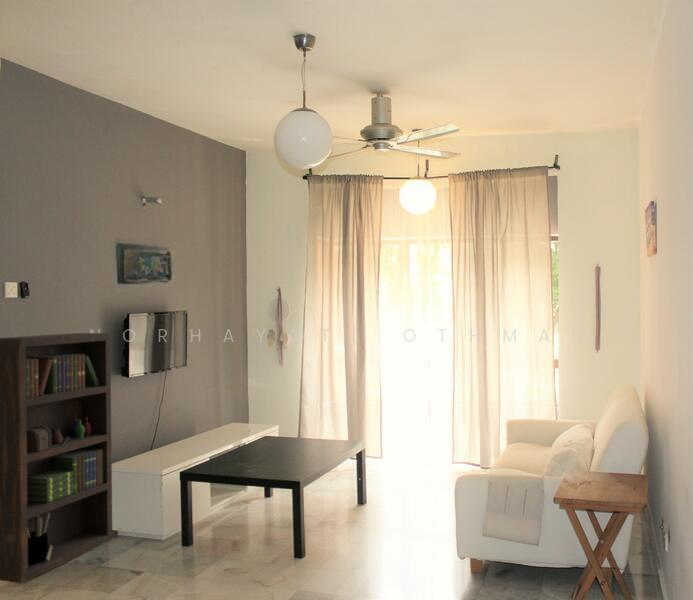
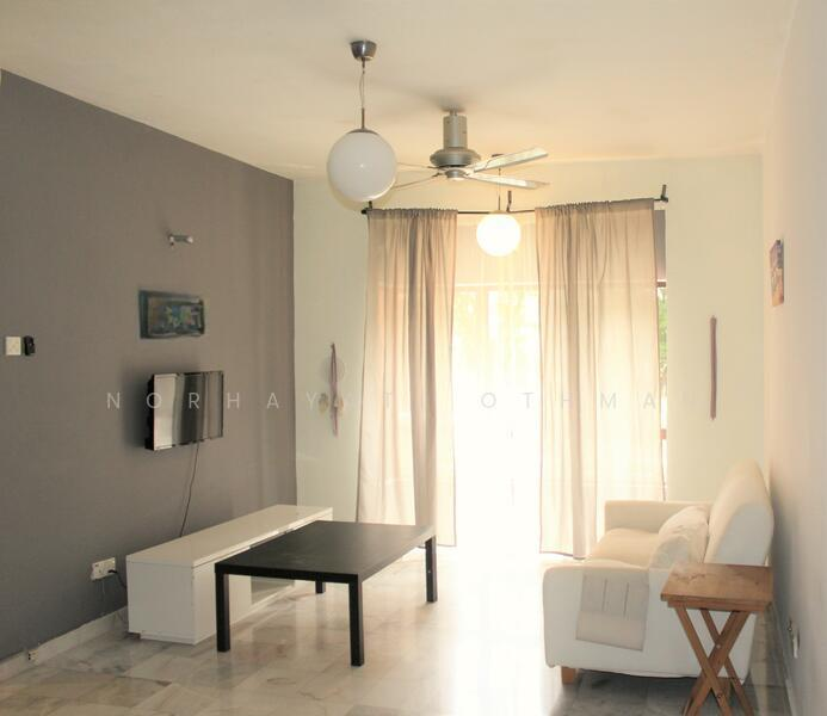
- bookcase [0,332,113,585]
